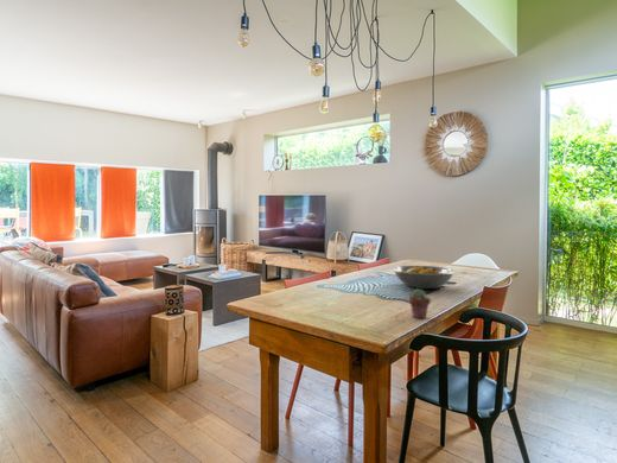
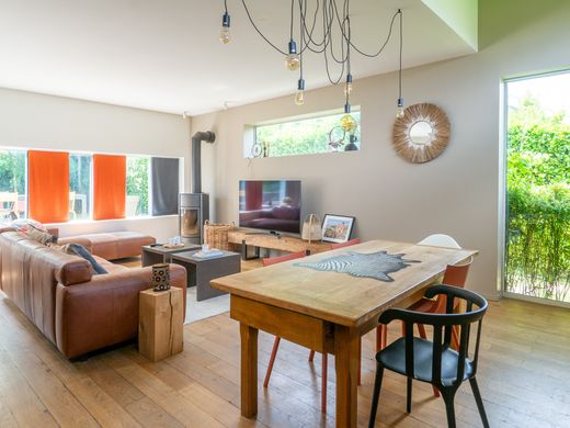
- potted succulent [408,288,432,319]
- fruit bowl [393,265,456,290]
